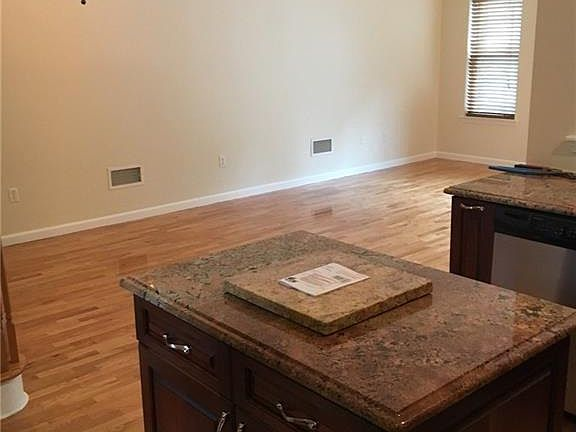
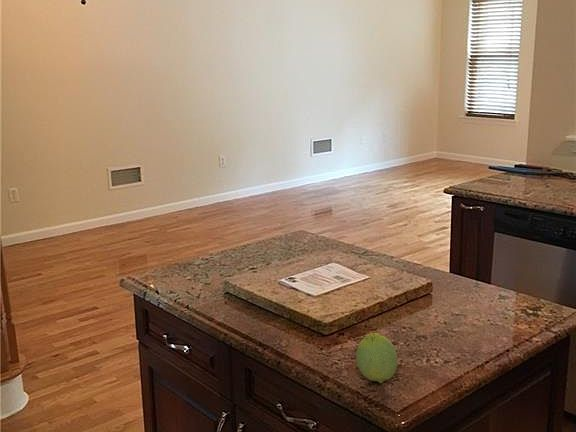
+ fruit [355,332,399,384]
